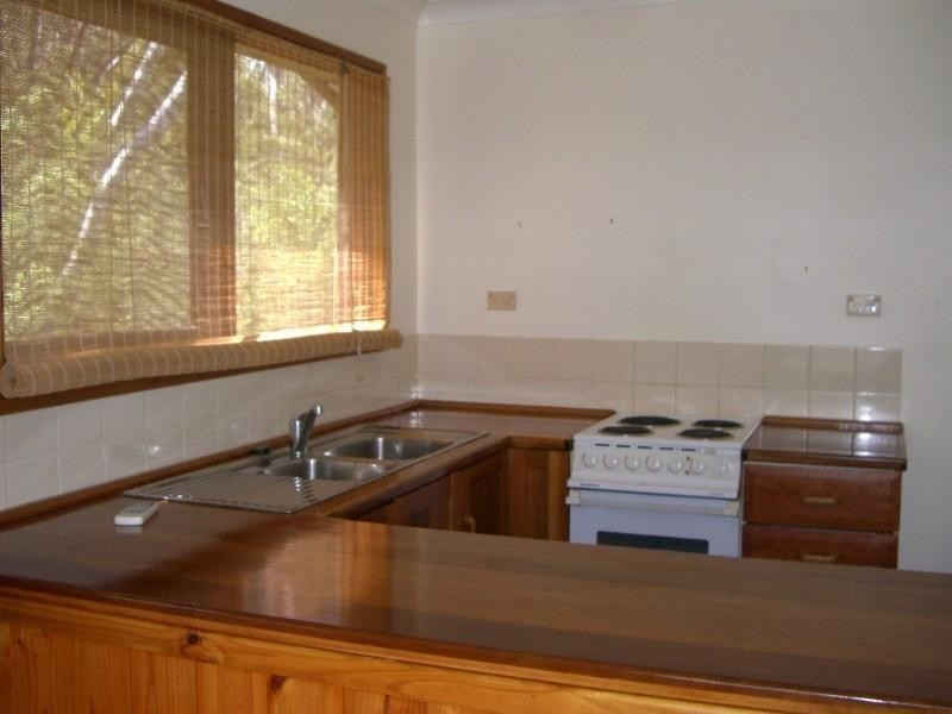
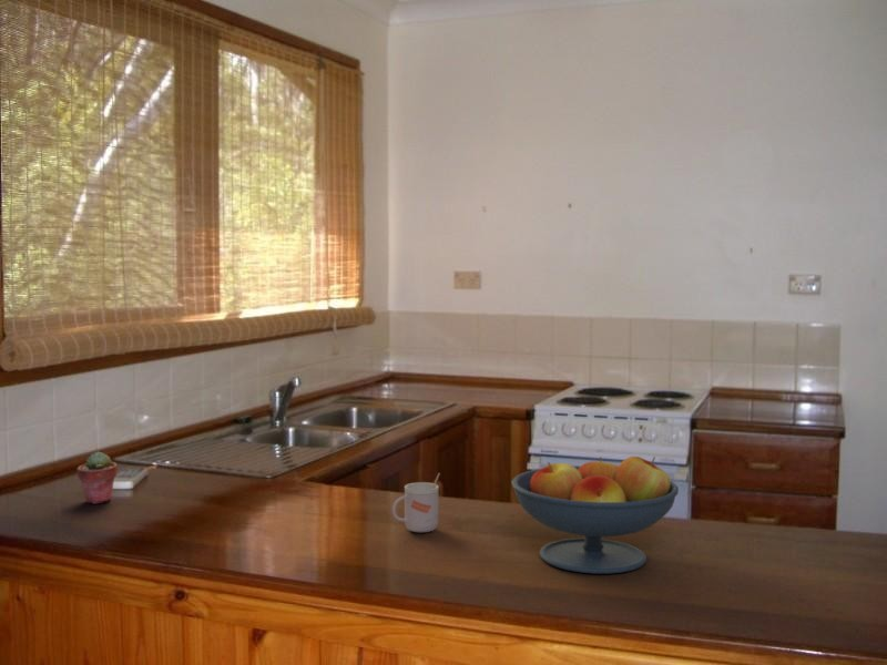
+ potted succulent [75,451,119,504]
+ mug [391,472,441,533]
+ fruit bowl [510,456,680,575]
